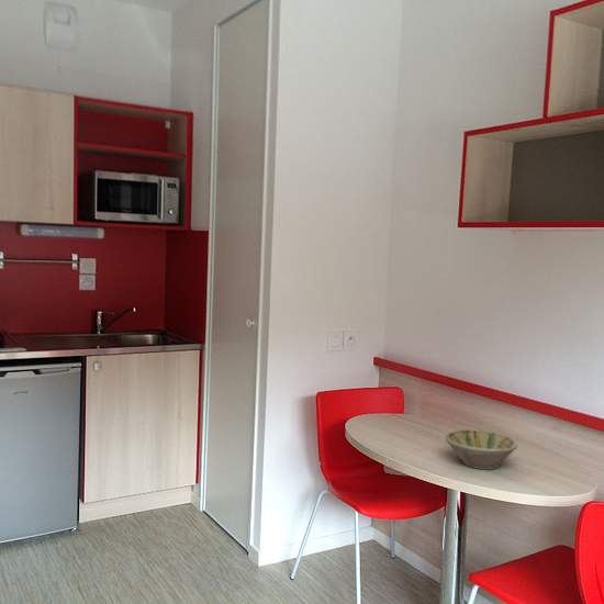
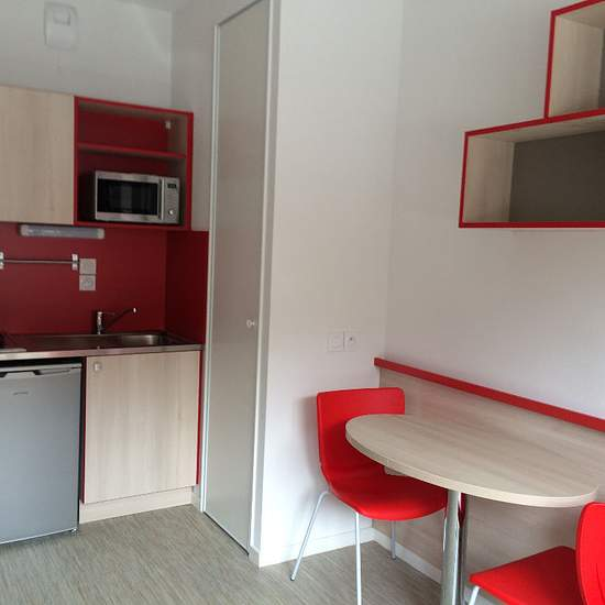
- bowl [445,429,518,471]
